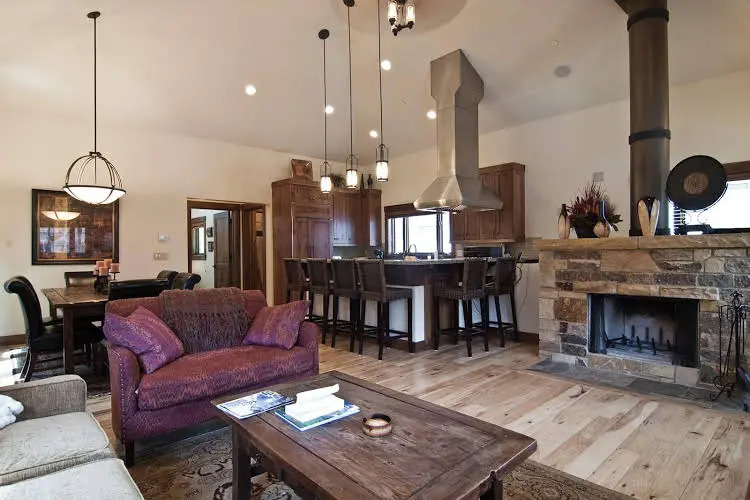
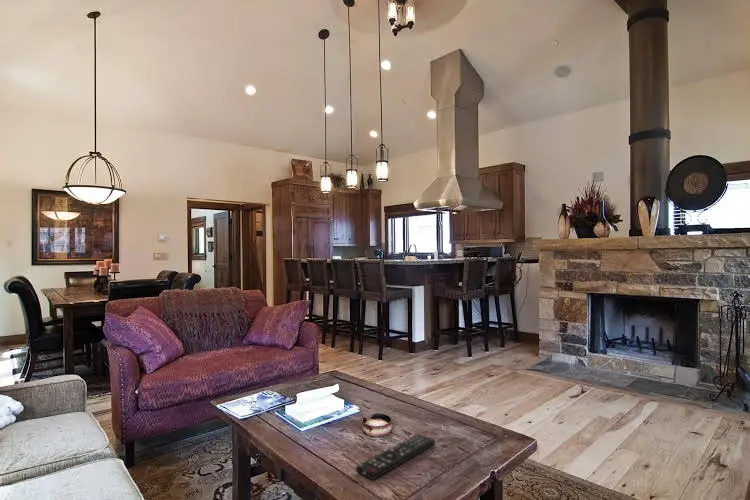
+ remote control [355,433,436,481]
